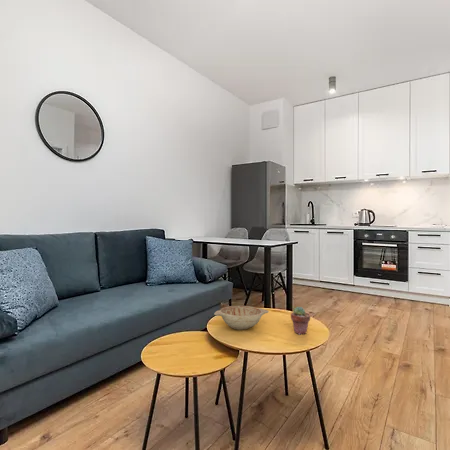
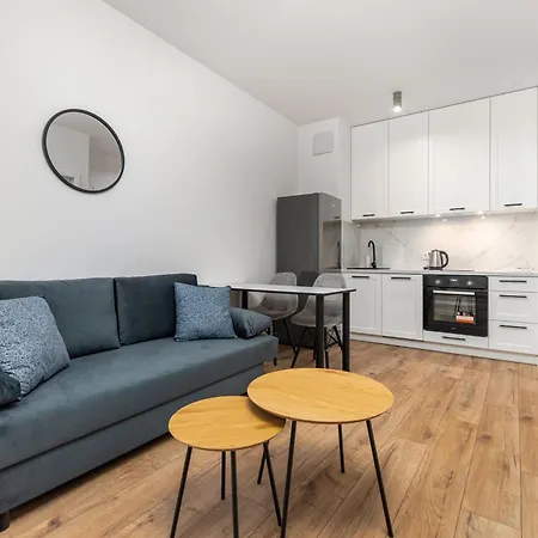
- decorative bowl [213,305,270,330]
- potted succulent [290,306,311,335]
